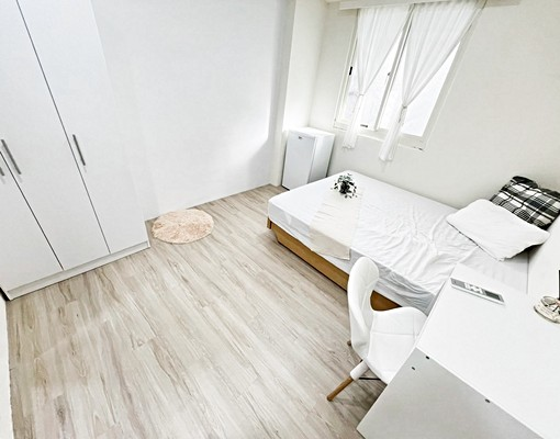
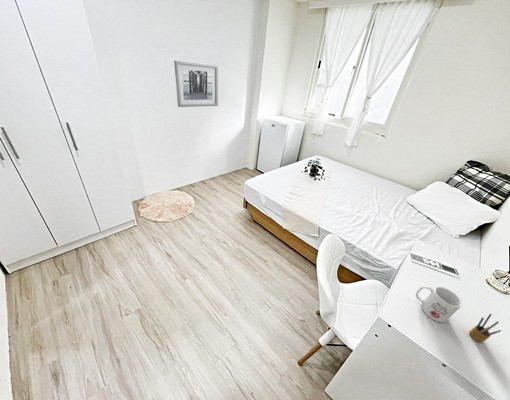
+ pencil box [468,312,502,344]
+ wall art [173,60,219,108]
+ mug [415,285,463,324]
